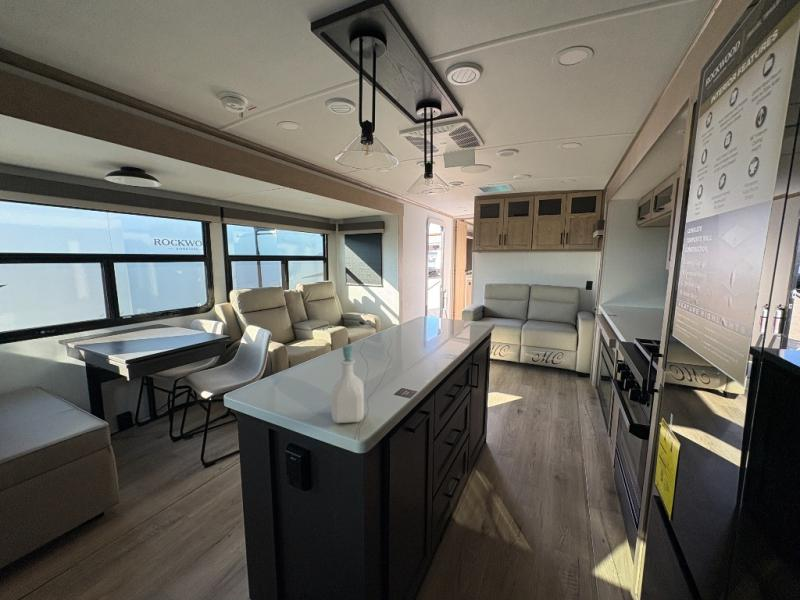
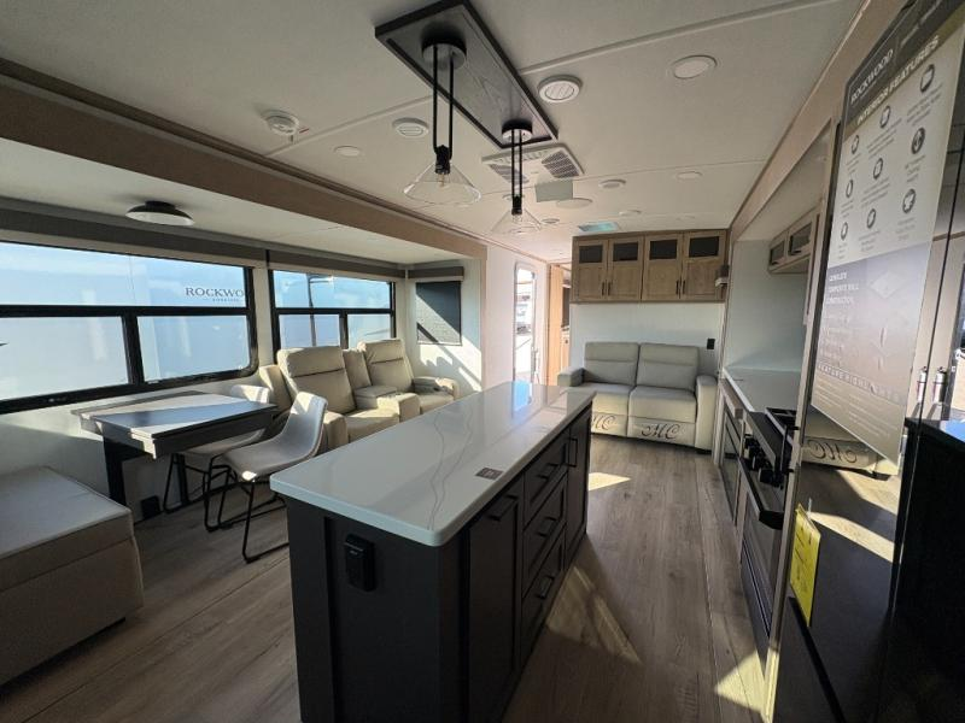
- soap bottle [330,345,365,424]
